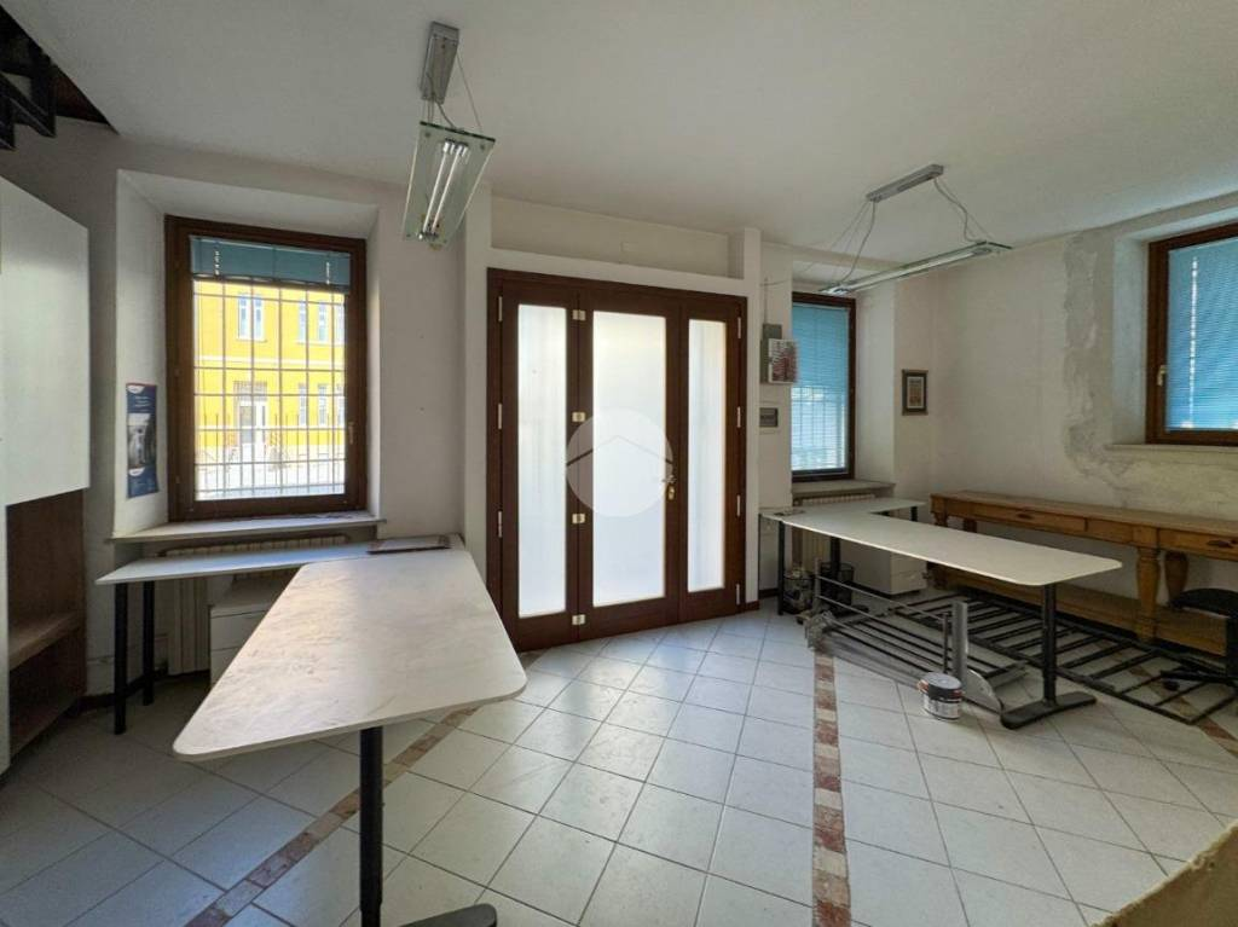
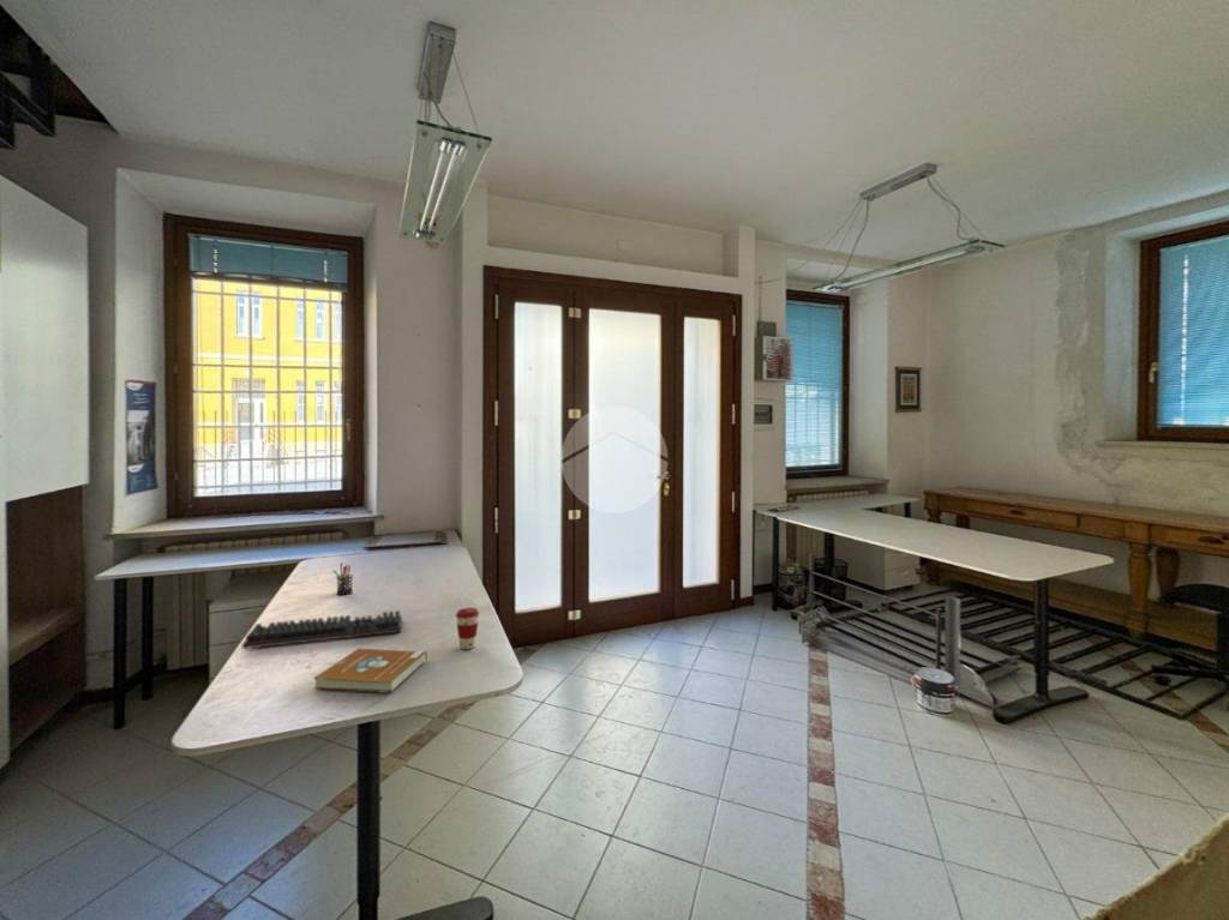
+ pen holder [332,561,354,596]
+ book [313,648,428,693]
+ coffee cup [455,607,480,650]
+ keyboard [241,609,403,650]
